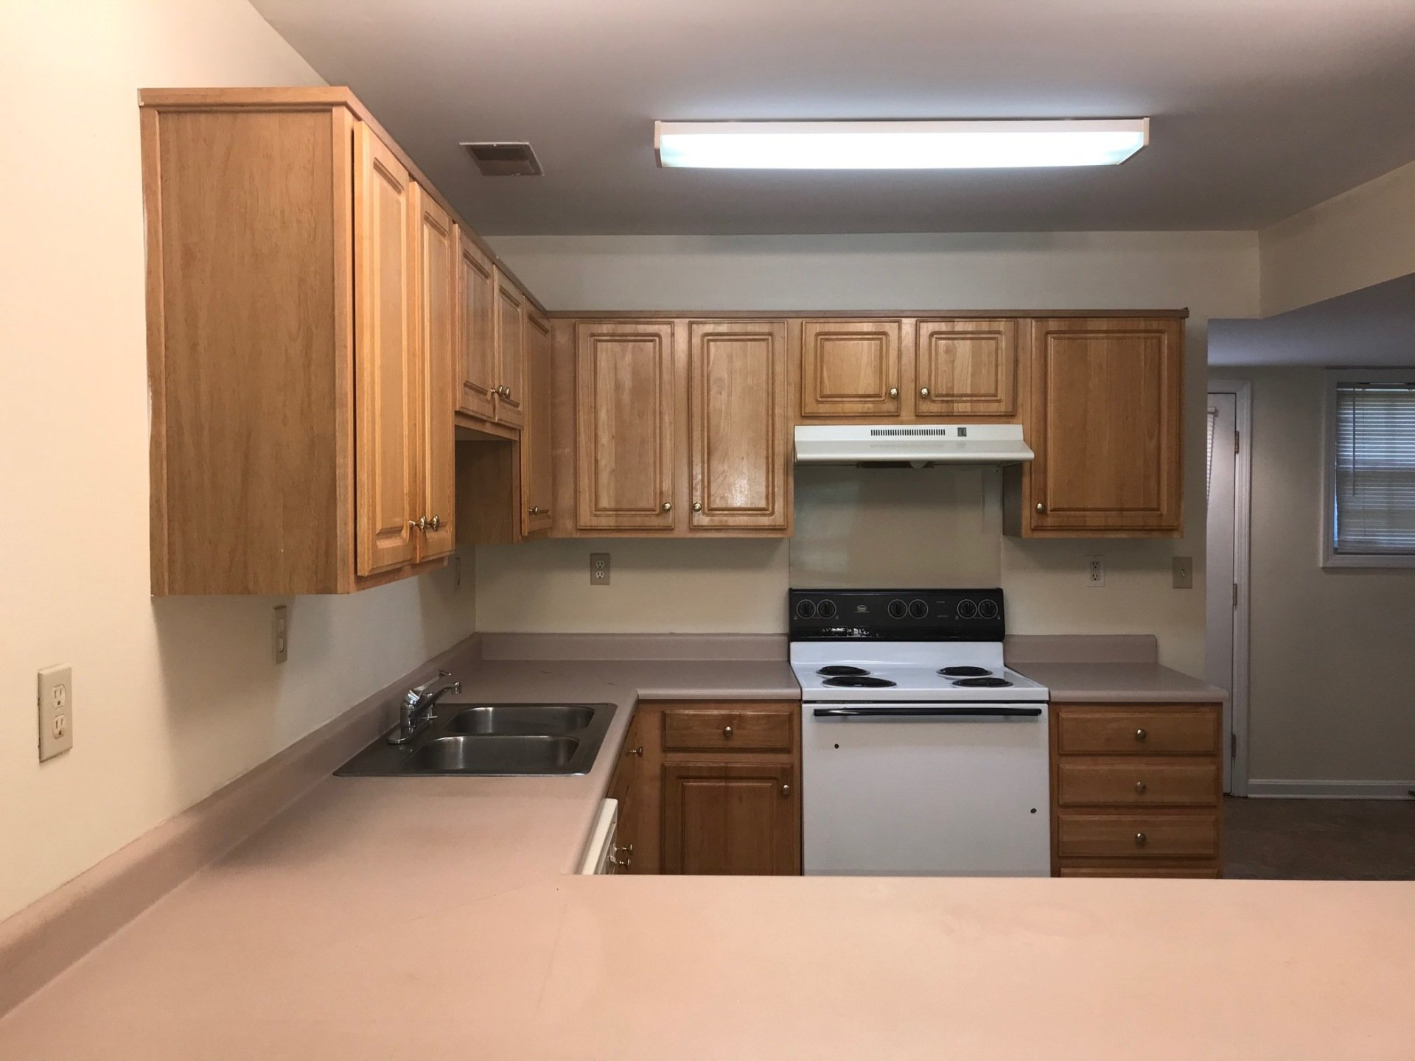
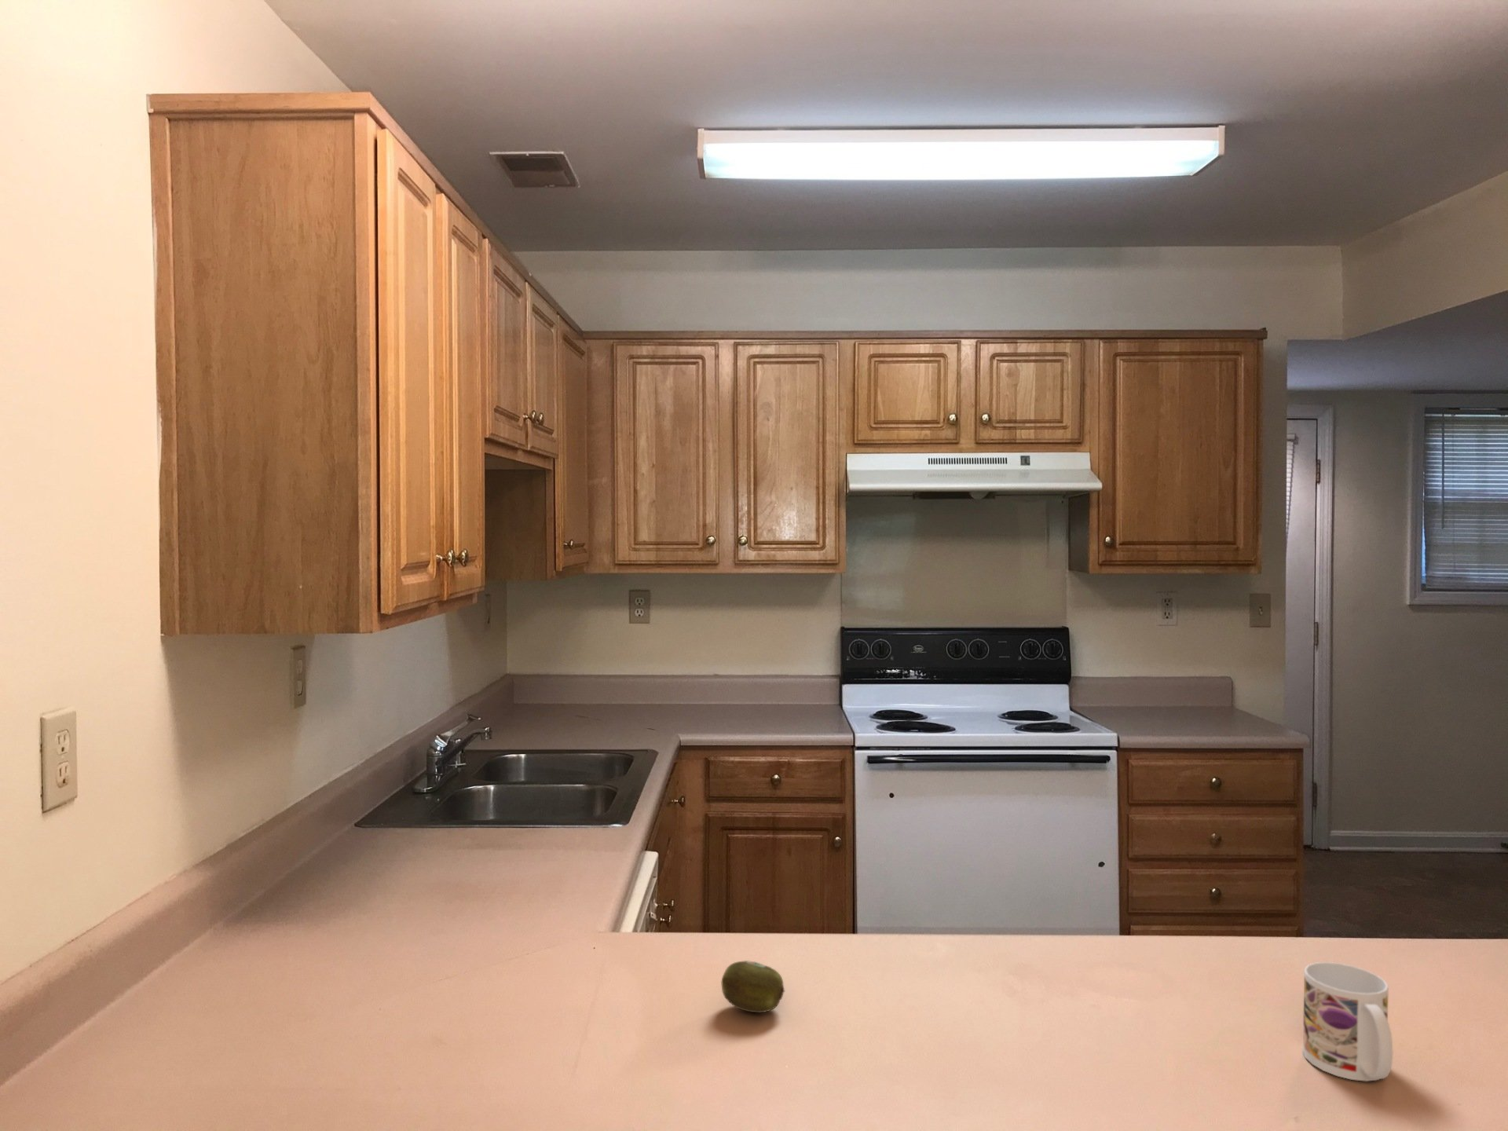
+ mug [1303,961,1393,1082]
+ fruit [721,960,785,1013]
